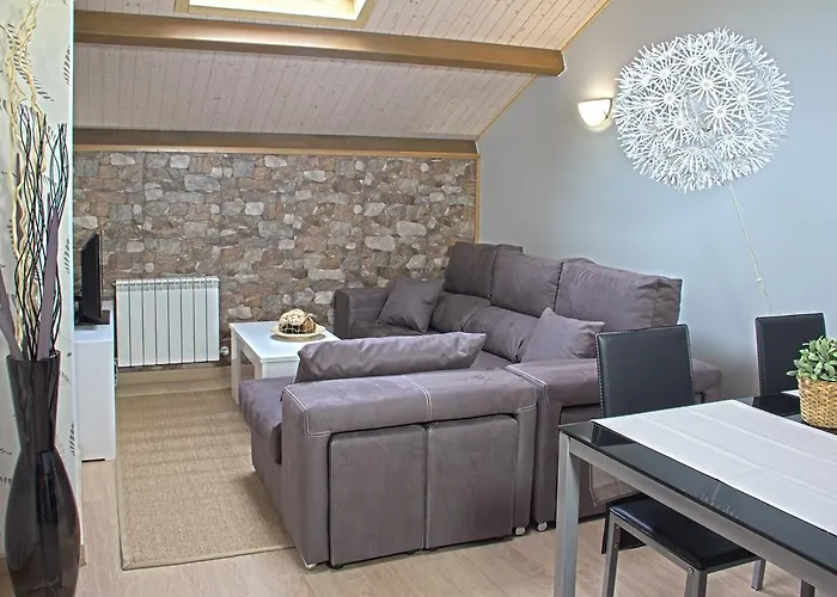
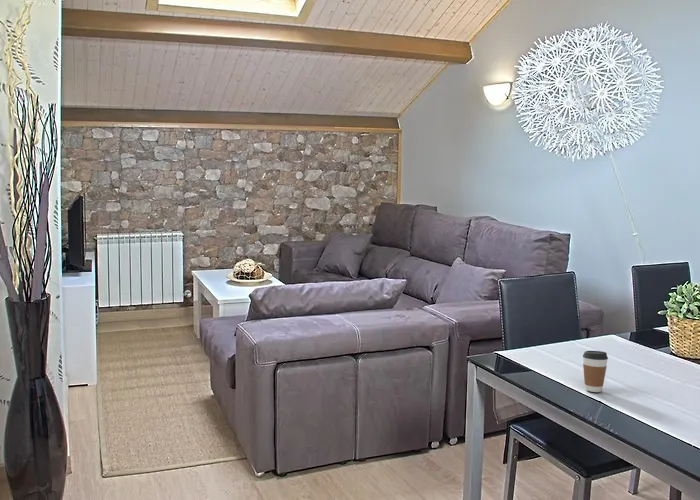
+ coffee cup [582,350,609,393]
